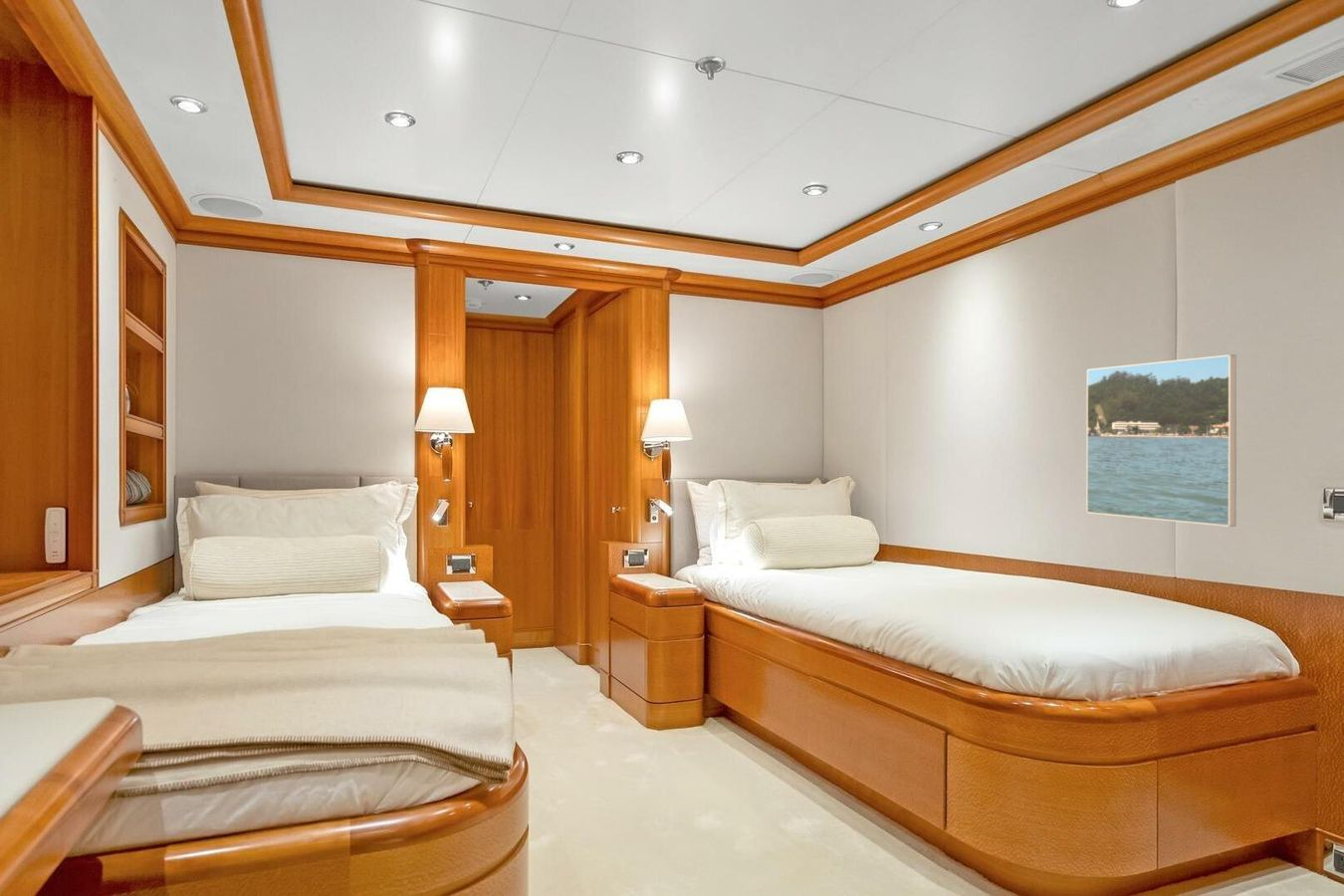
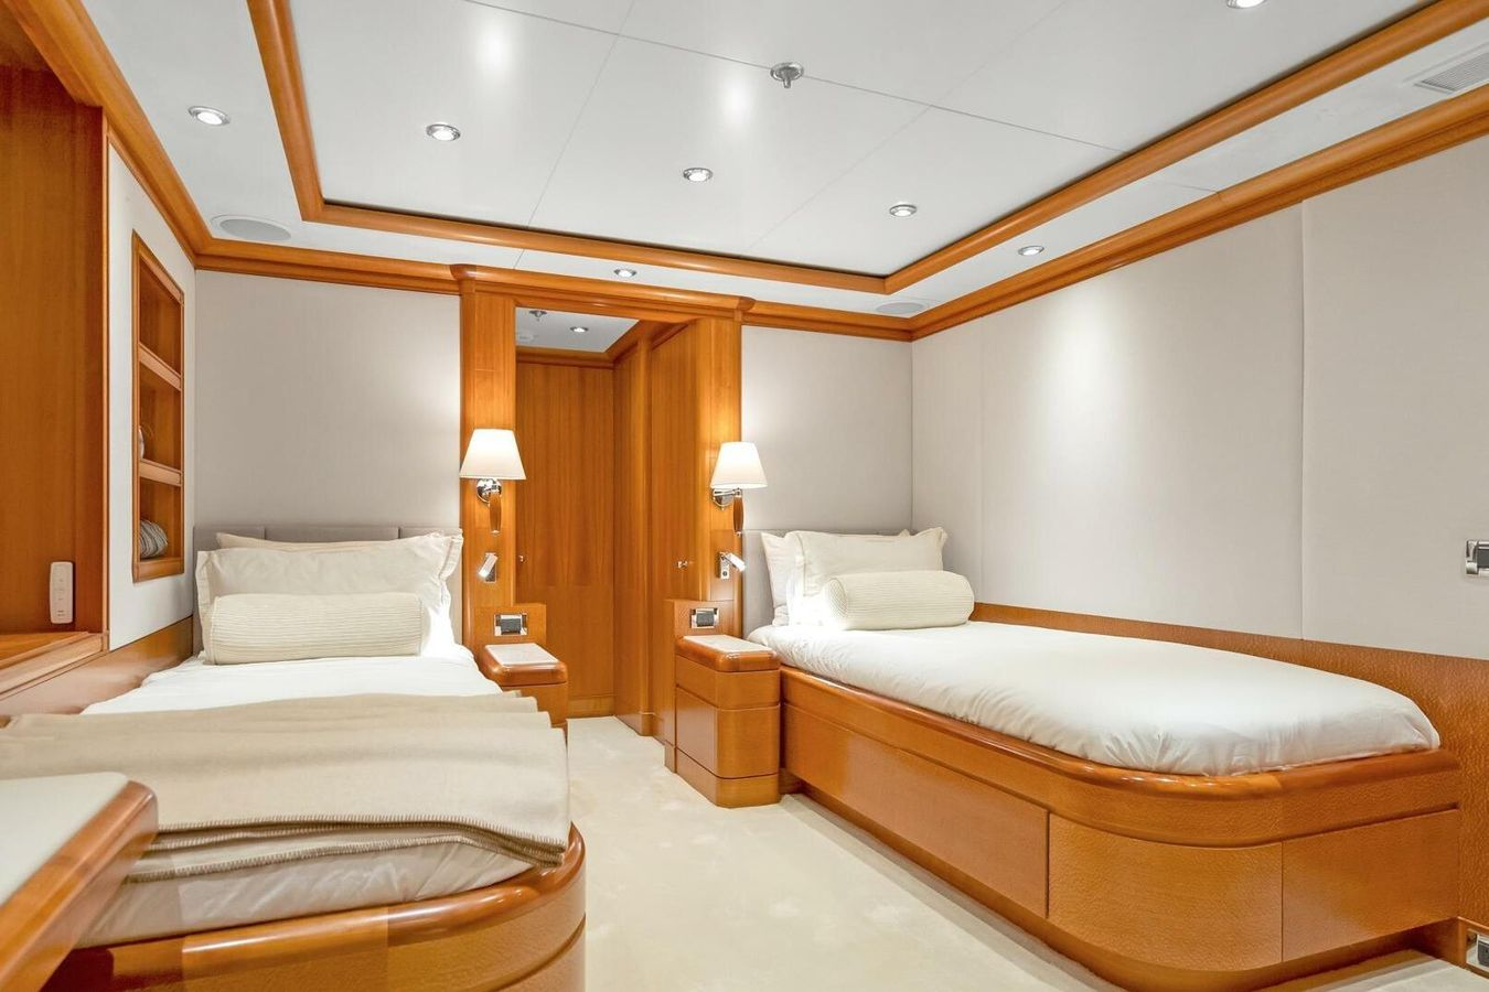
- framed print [1086,353,1237,528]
